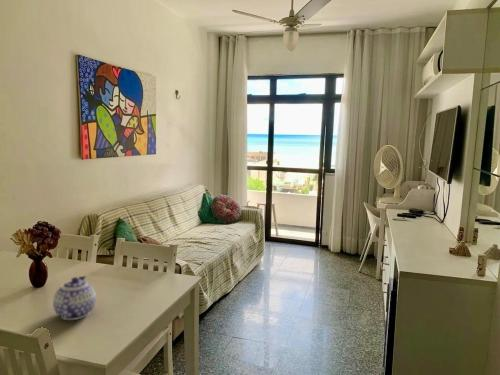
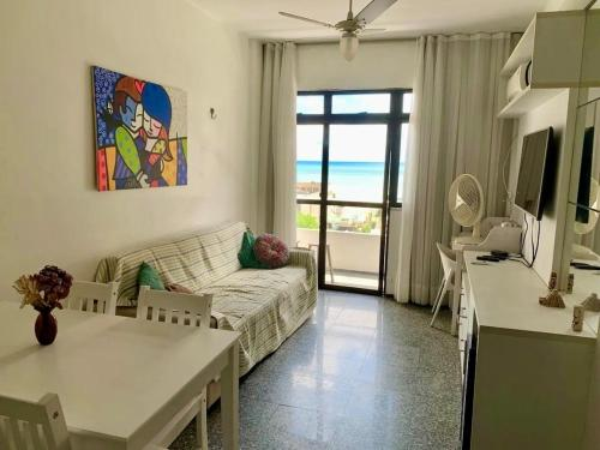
- teapot [52,275,97,321]
